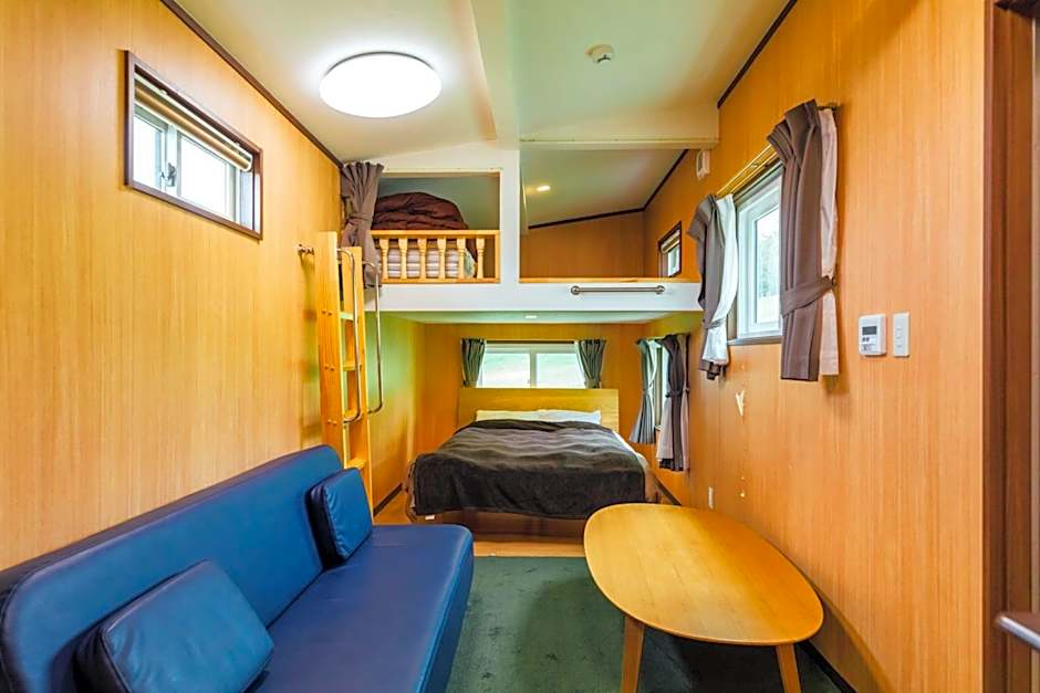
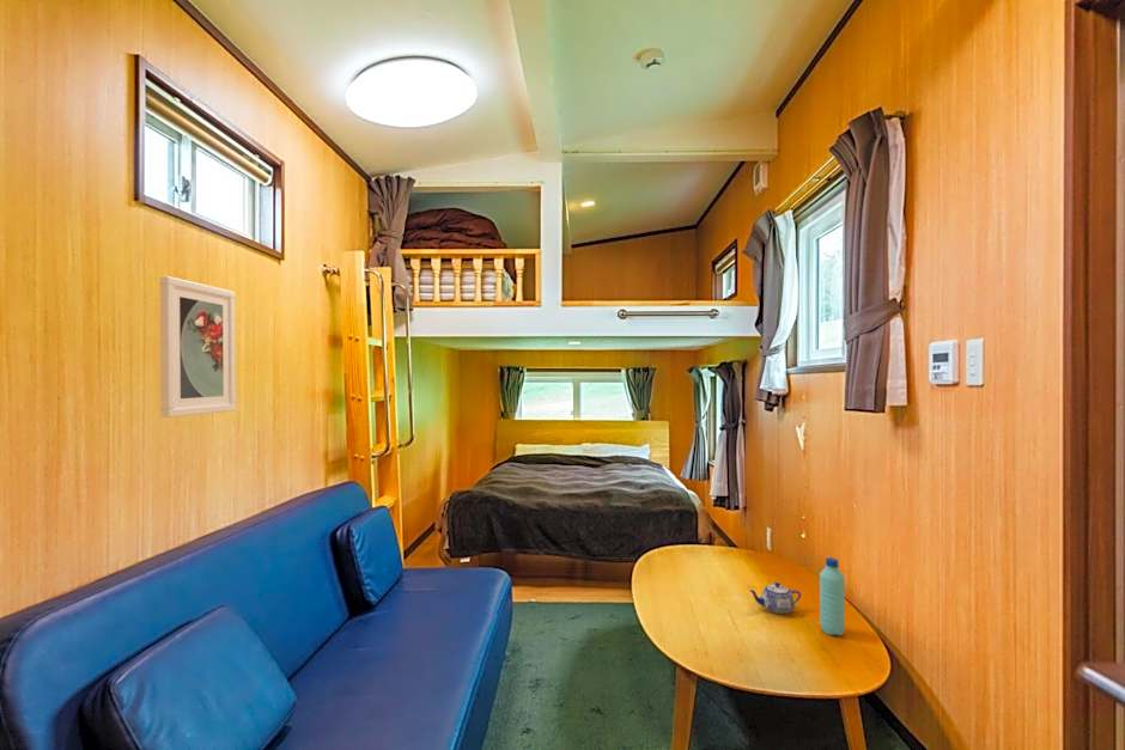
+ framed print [159,275,237,419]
+ teapot [748,581,802,615]
+ water bottle [819,556,846,636]
